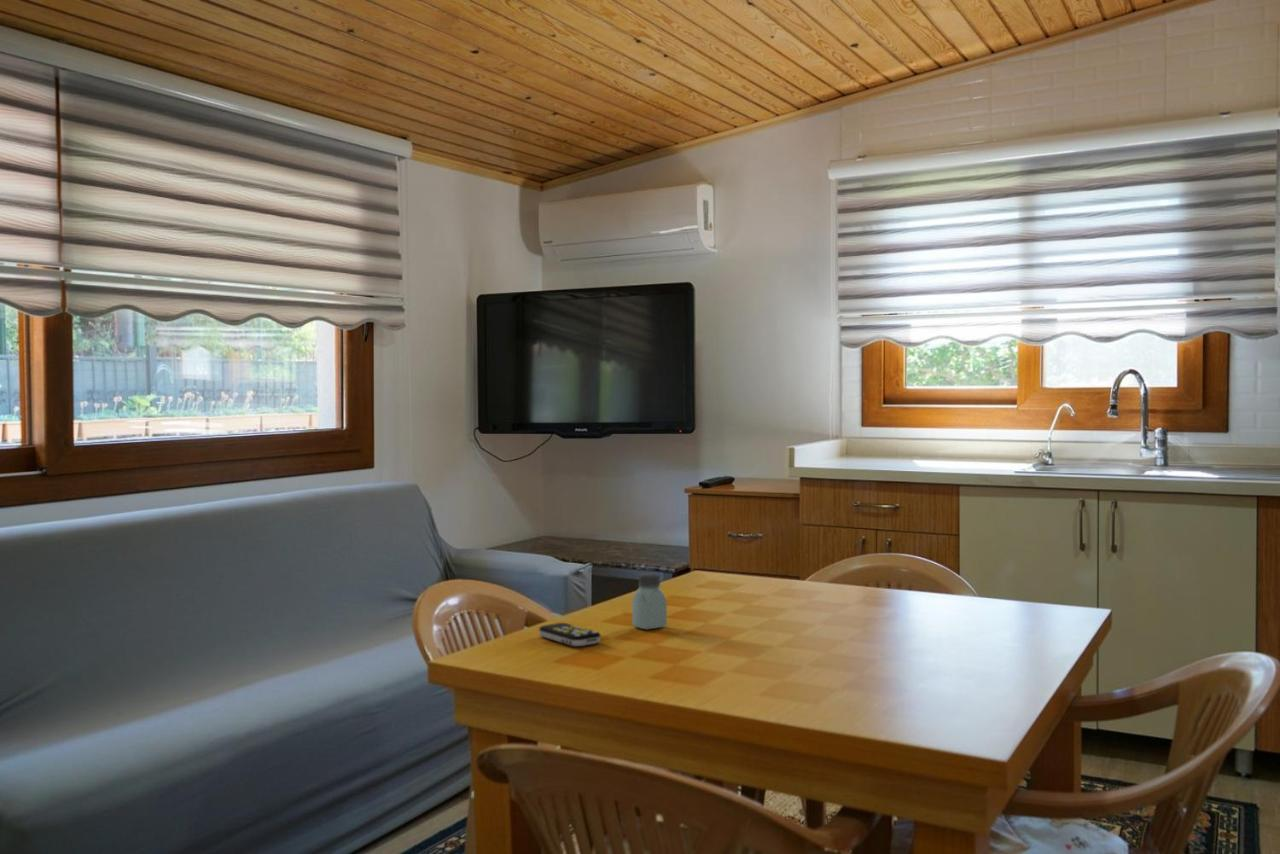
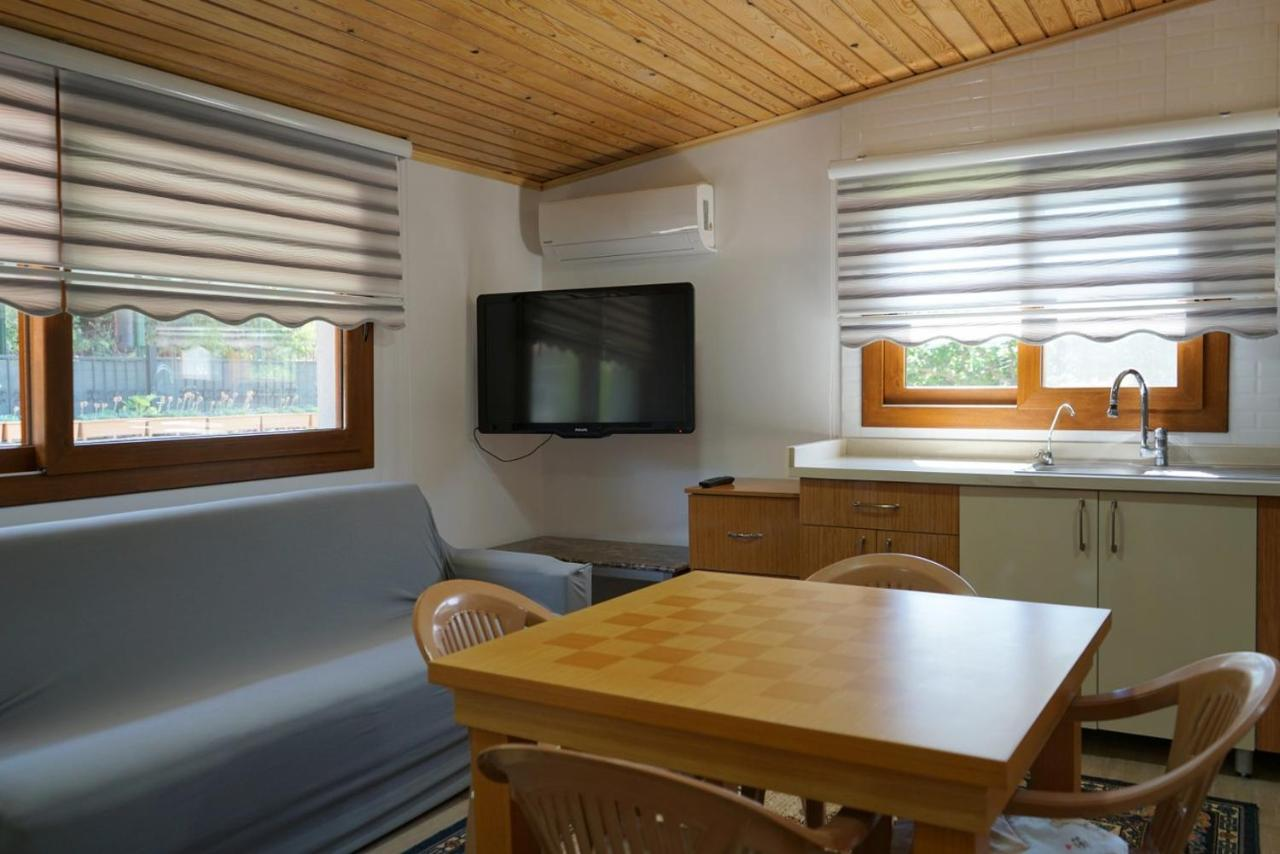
- remote control [538,622,602,647]
- saltshaker [631,572,668,631]
